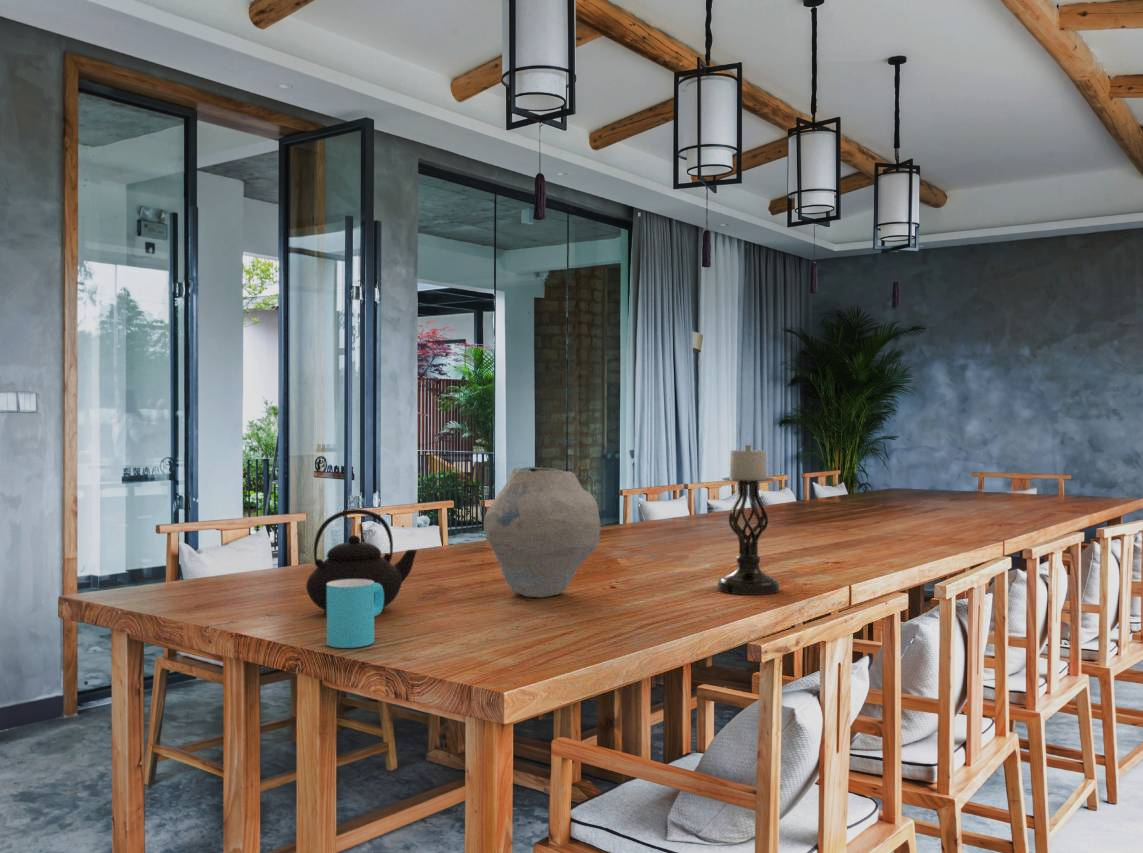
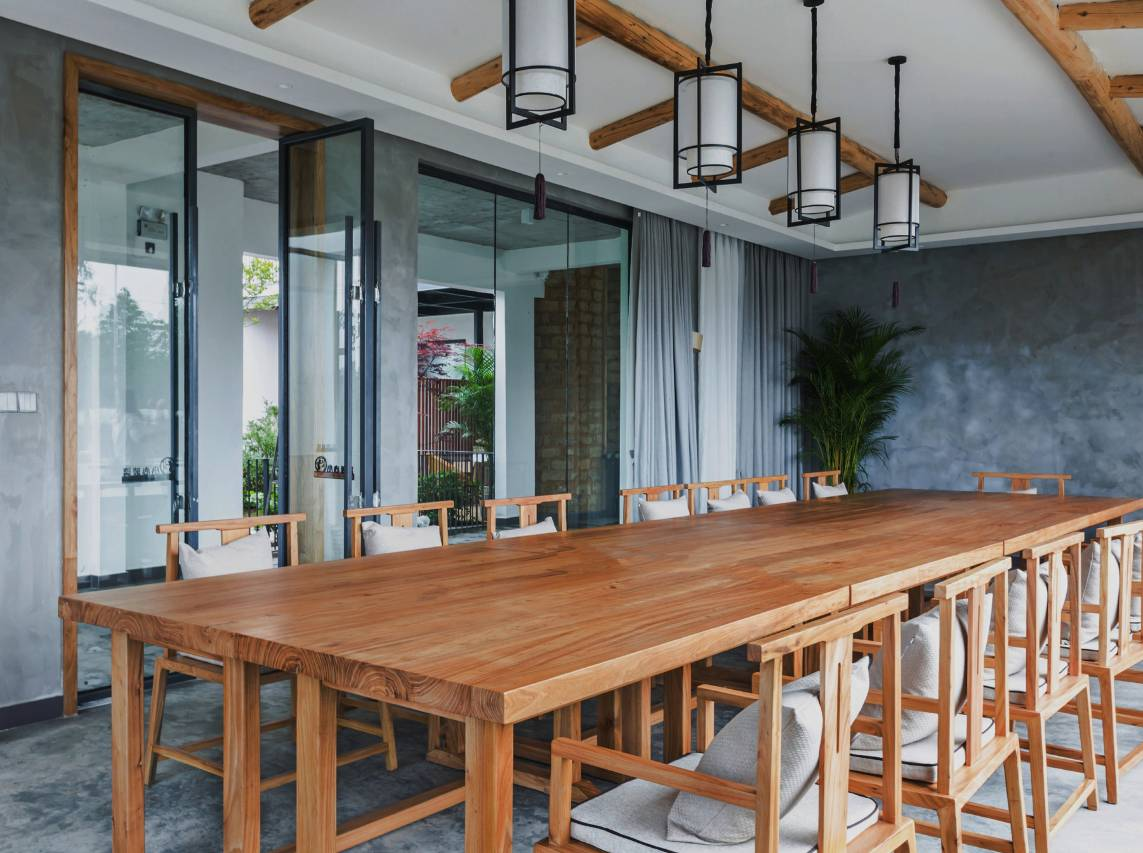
- teapot [305,508,418,614]
- candle holder [716,444,781,596]
- vase [483,465,601,599]
- cup [326,579,384,649]
